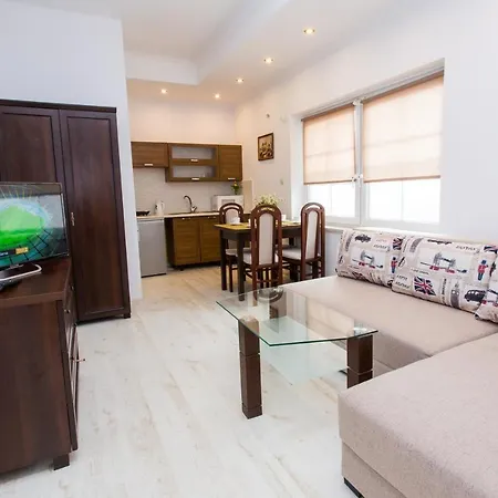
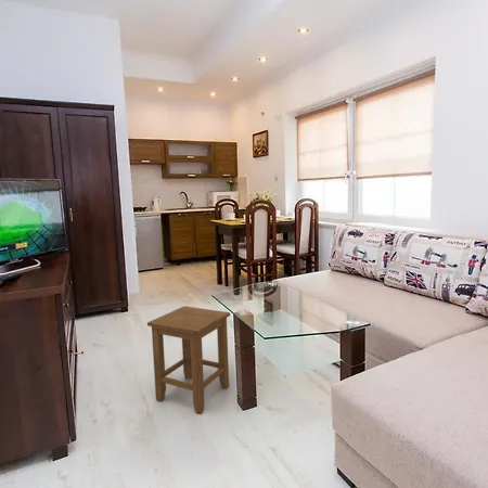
+ stool [146,305,231,414]
